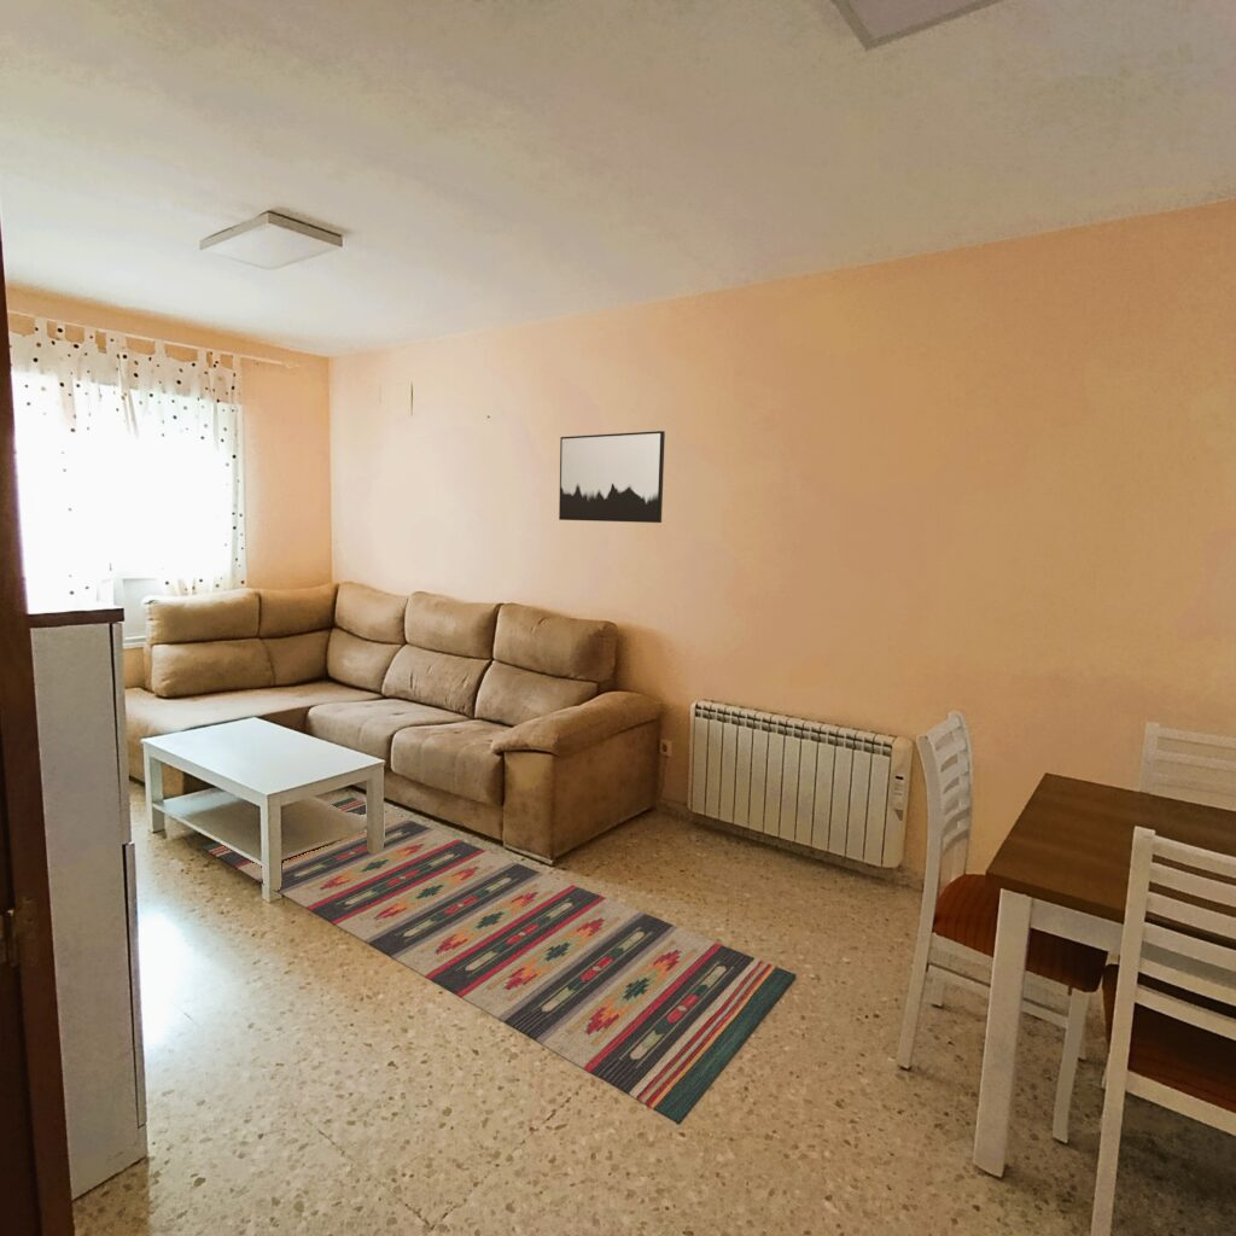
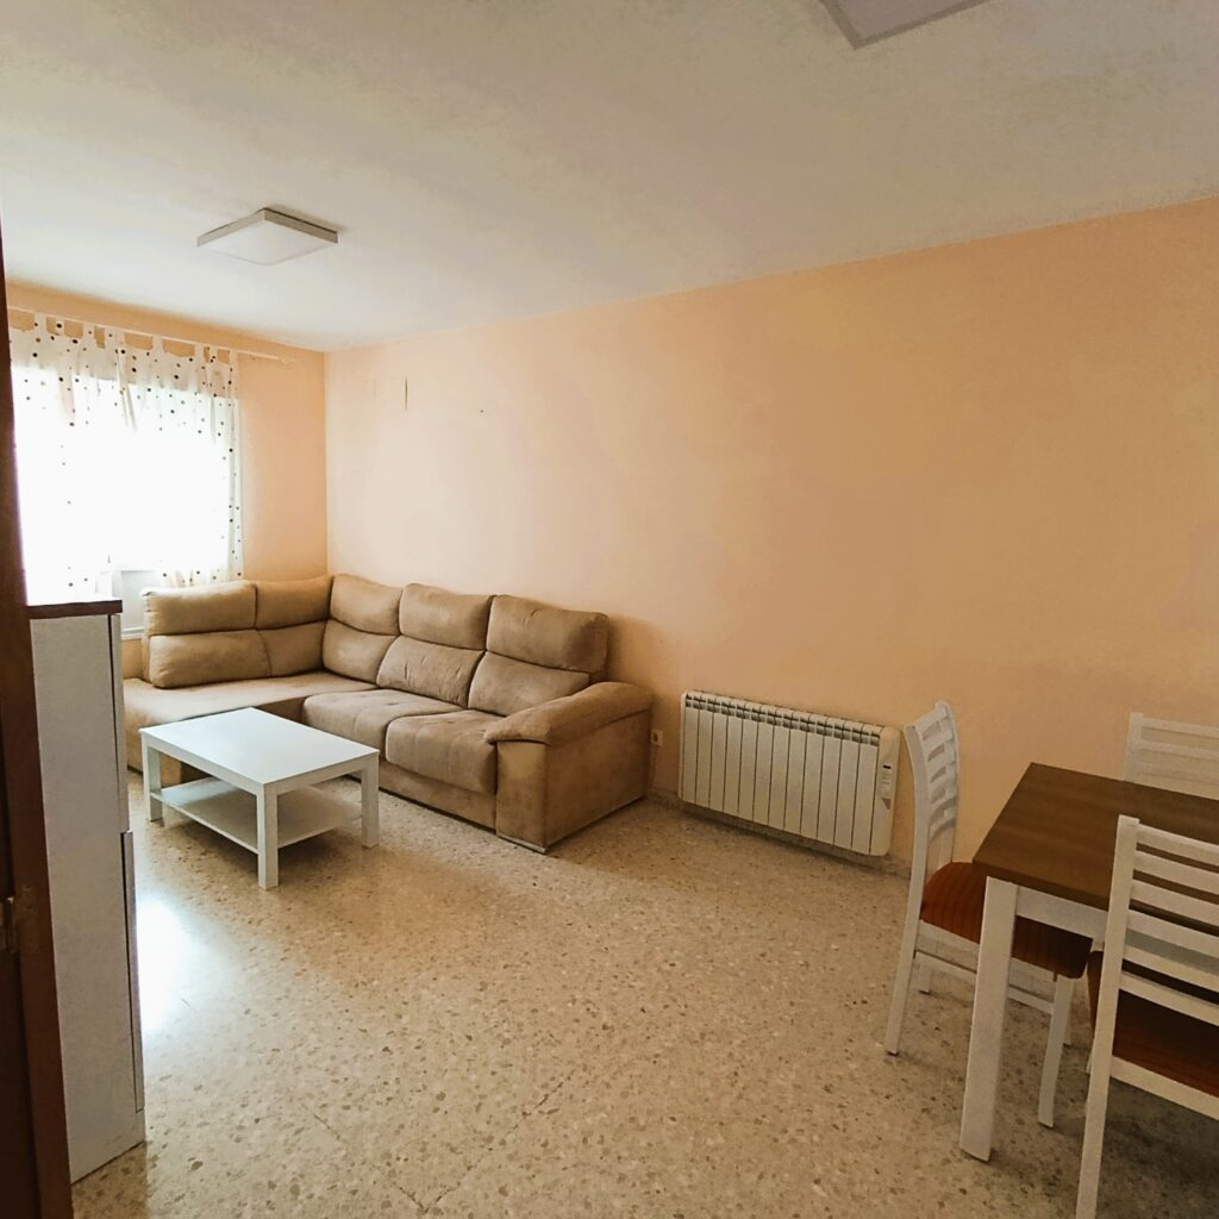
- rug [202,797,798,1125]
- wall art [558,430,666,524]
